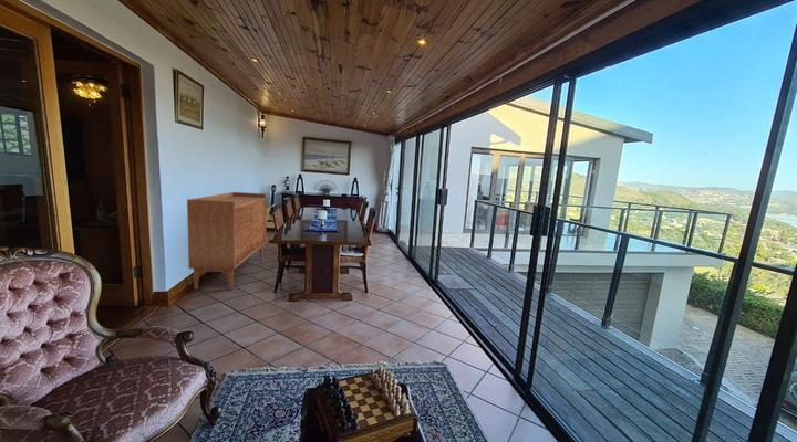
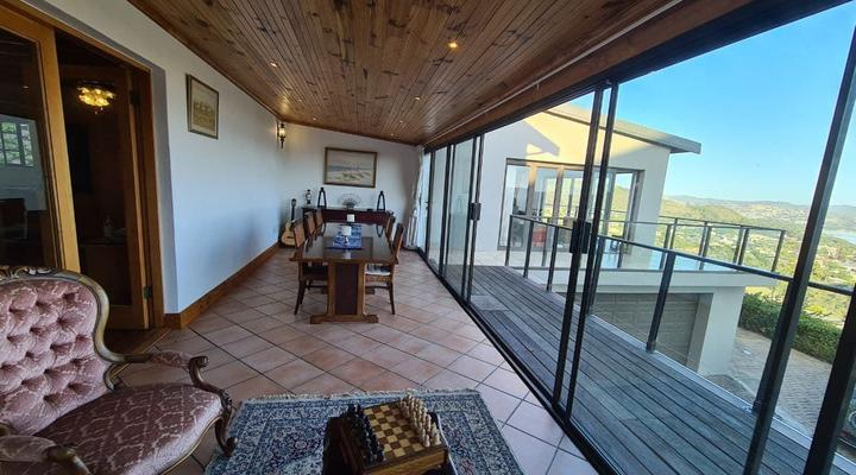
- sideboard [186,191,267,291]
